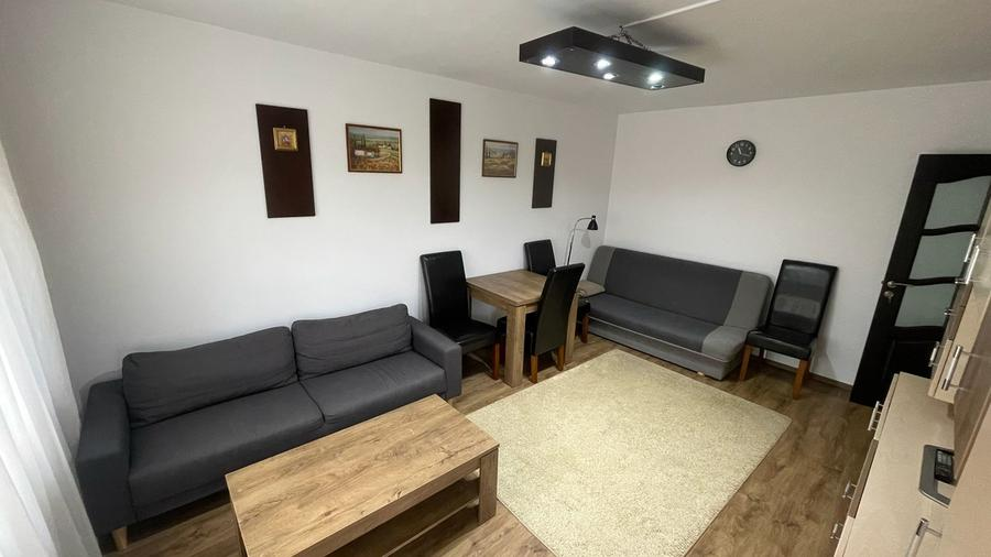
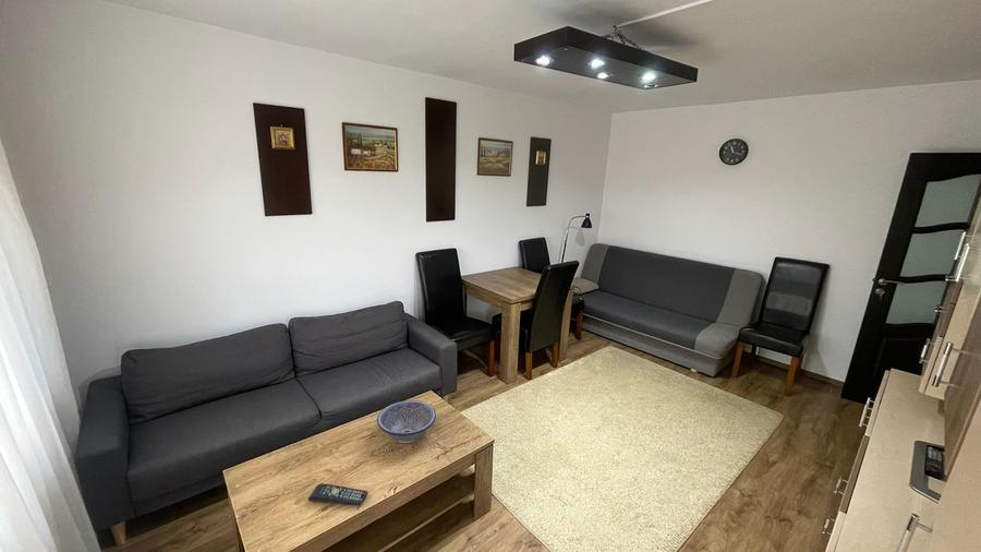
+ remote control [307,482,368,507]
+ decorative bowl [376,399,437,444]
